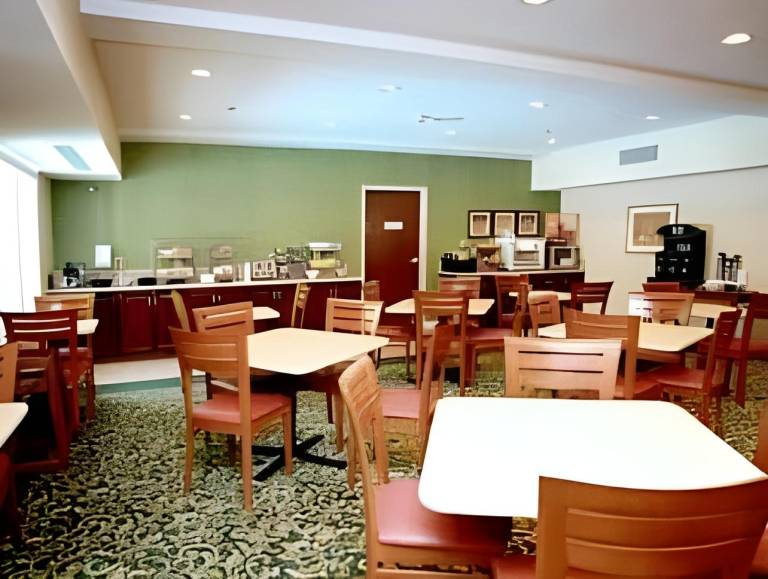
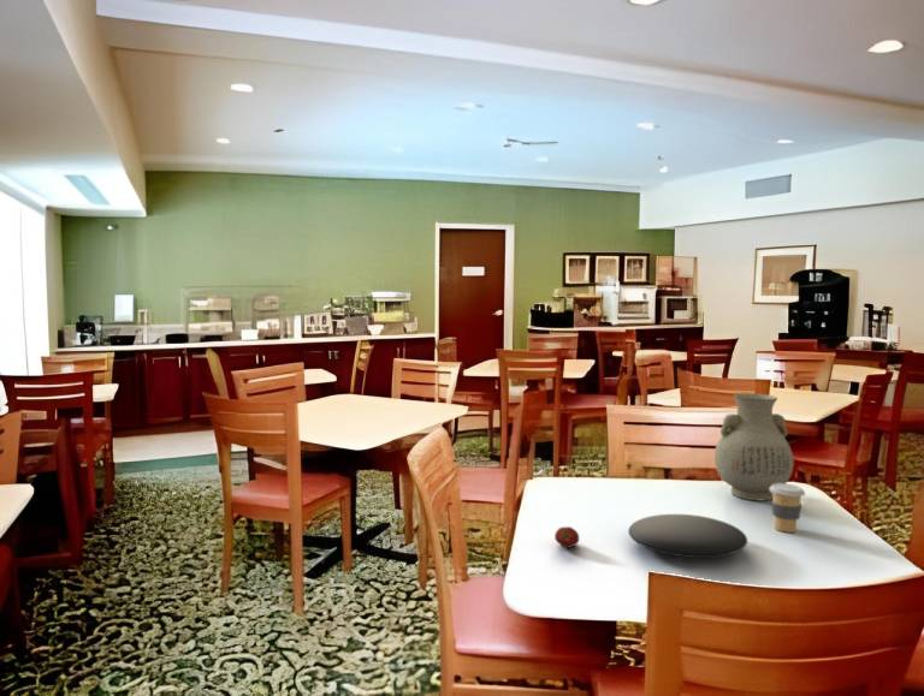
+ fruit [553,525,580,549]
+ plate [627,513,748,559]
+ vase [713,392,794,501]
+ coffee cup [770,483,806,534]
